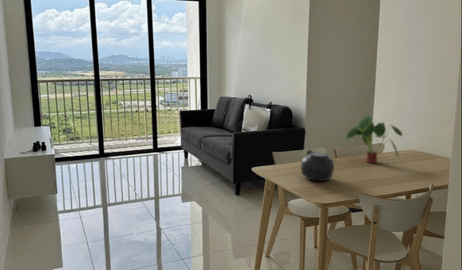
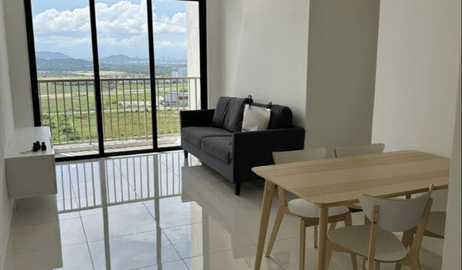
- teapot [300,149,338,182]
- plant [345,114,404,164]
